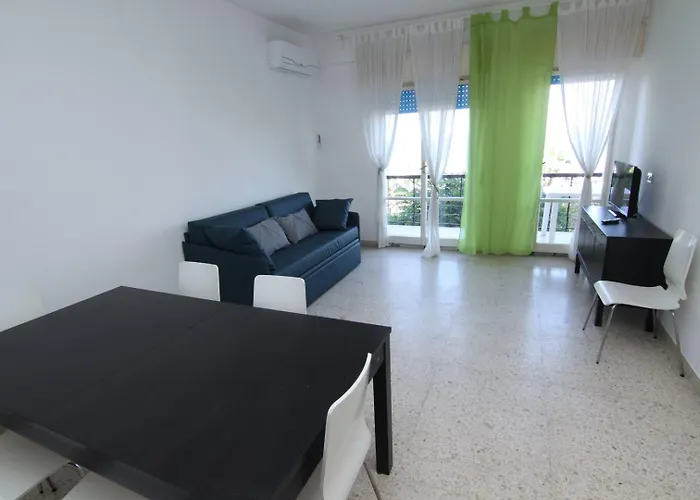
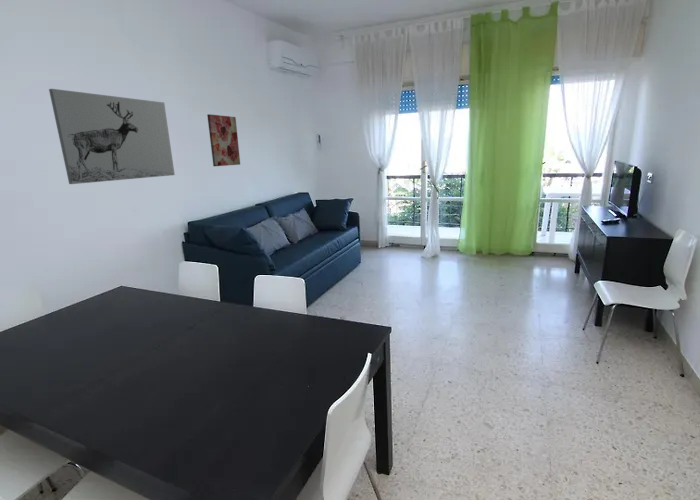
+ wall art [48,88,176,185]
+ wall art [206,113,241,167]
